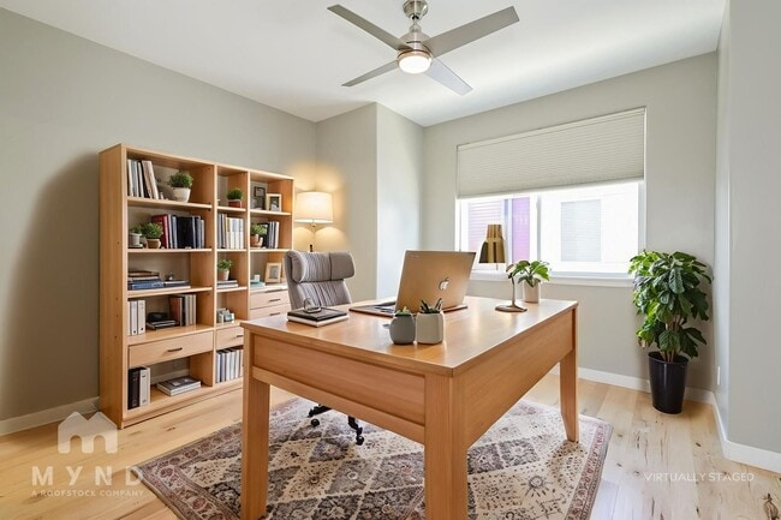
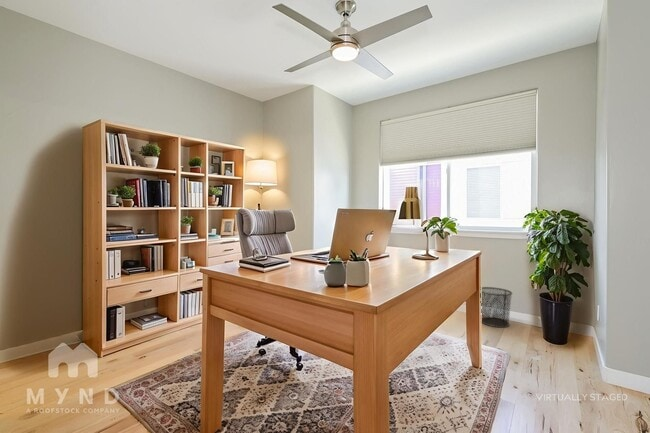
+ waste bin [481,286,513,328]
